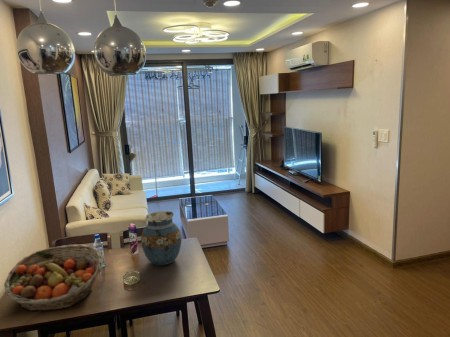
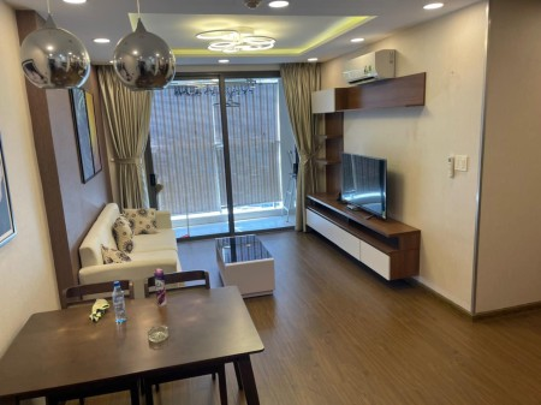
- fruit basket [3,244,104,312]
- vase [140,210,182,266]
